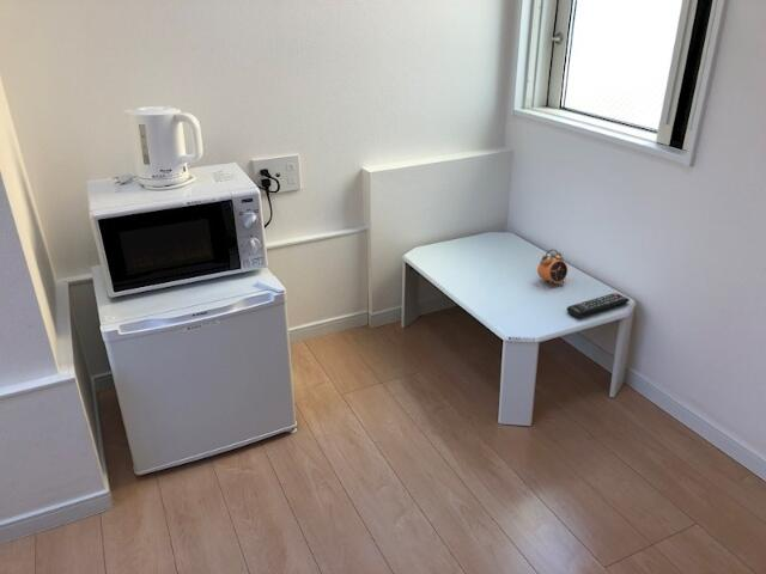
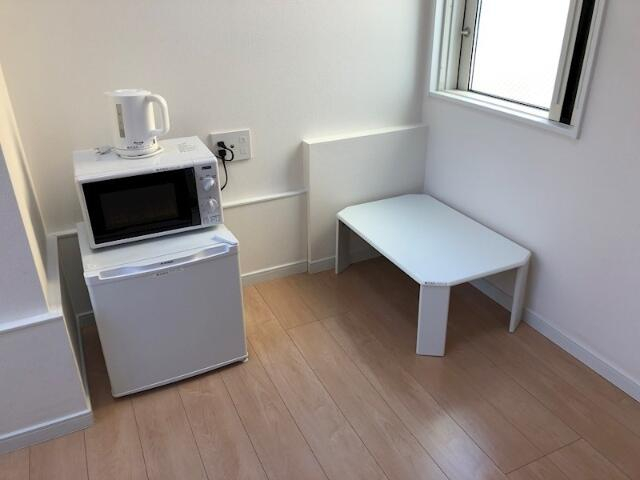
- alarm clock [536,249,569,288]
- remote control [566,292,631,318]
